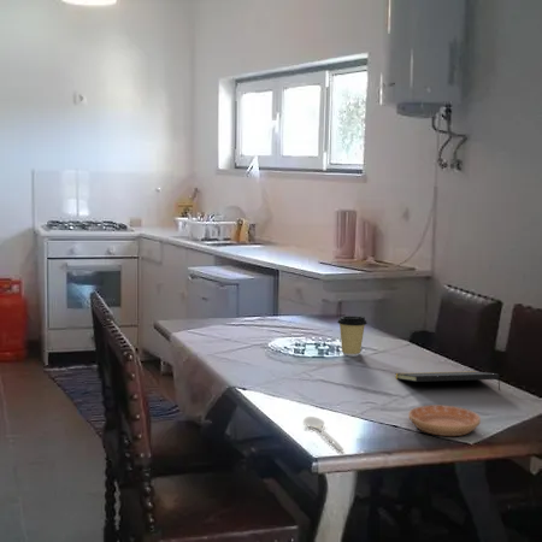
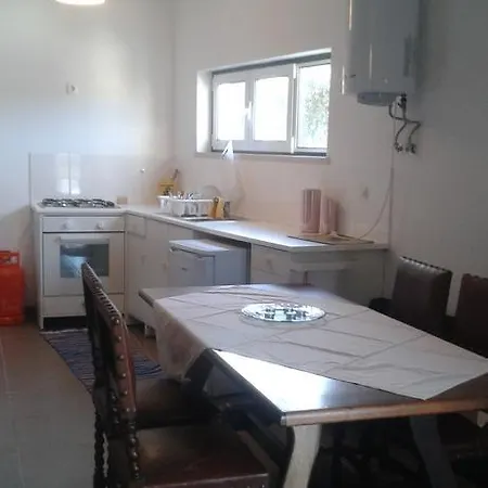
- stirrer [302,416,344,452]
- coffee cup [336,314,369,358]
- saucer [407,405,482,437]
- notepad [394,370,501,391]
